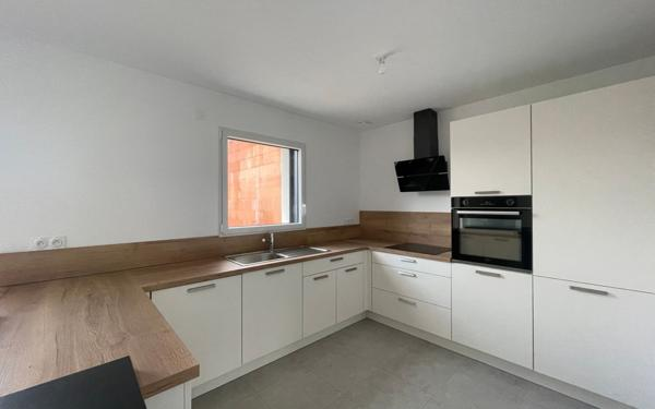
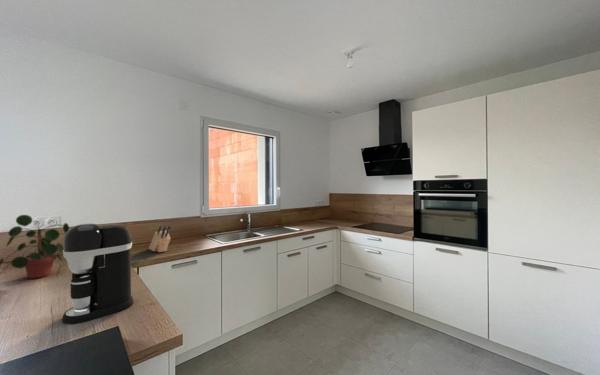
+ potted plant [0,214,70,280]
+ coffee maker [61,222,134,325]
+ knife block [148,224,172,253]
